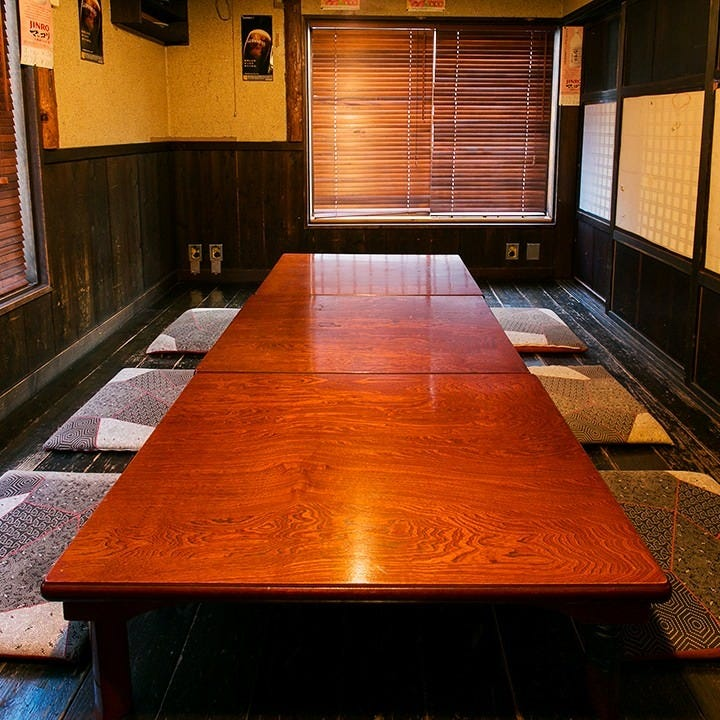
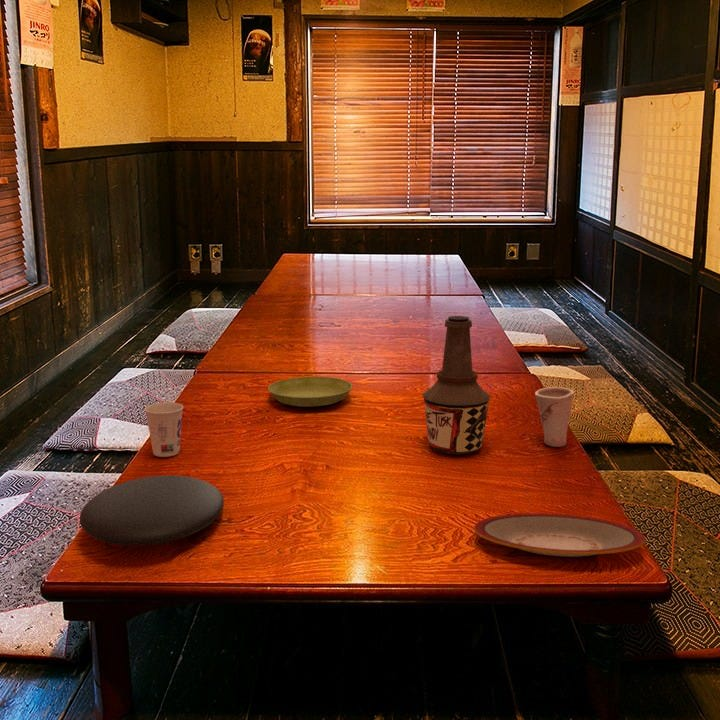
+ plate [79,474,225,547]
+ bottle [422,315,492,455]
+ saucer [267,376,353,408]
+ cup [144,401,184,458]
+ cup [534,386,575,448]
+ plate [473,513,646,558]
